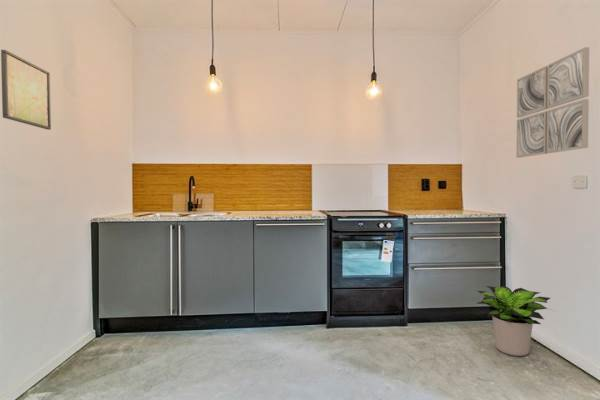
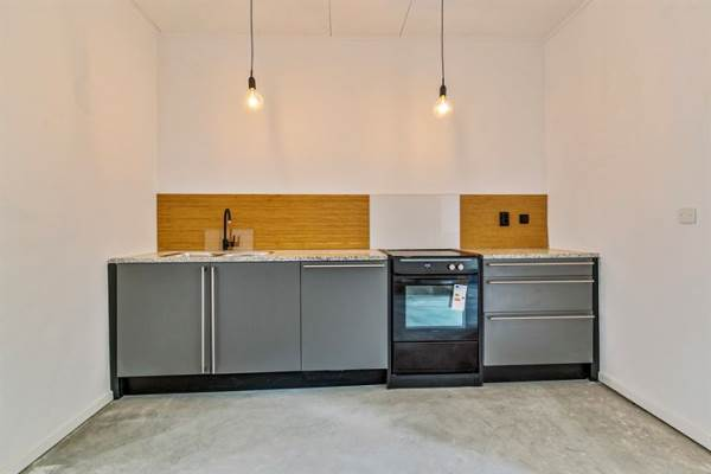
- potted plant [475,285,558,357]
- wall art [515,46,590,159]
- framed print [0,49,52,131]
